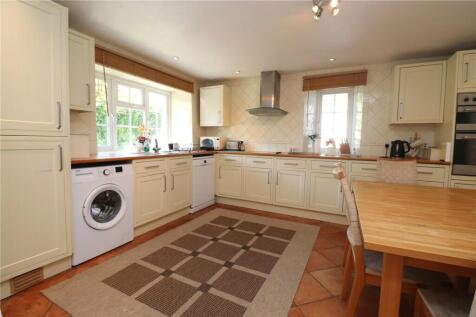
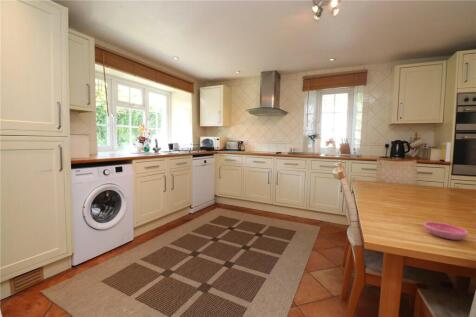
+ saucer [423,221,470,241]
